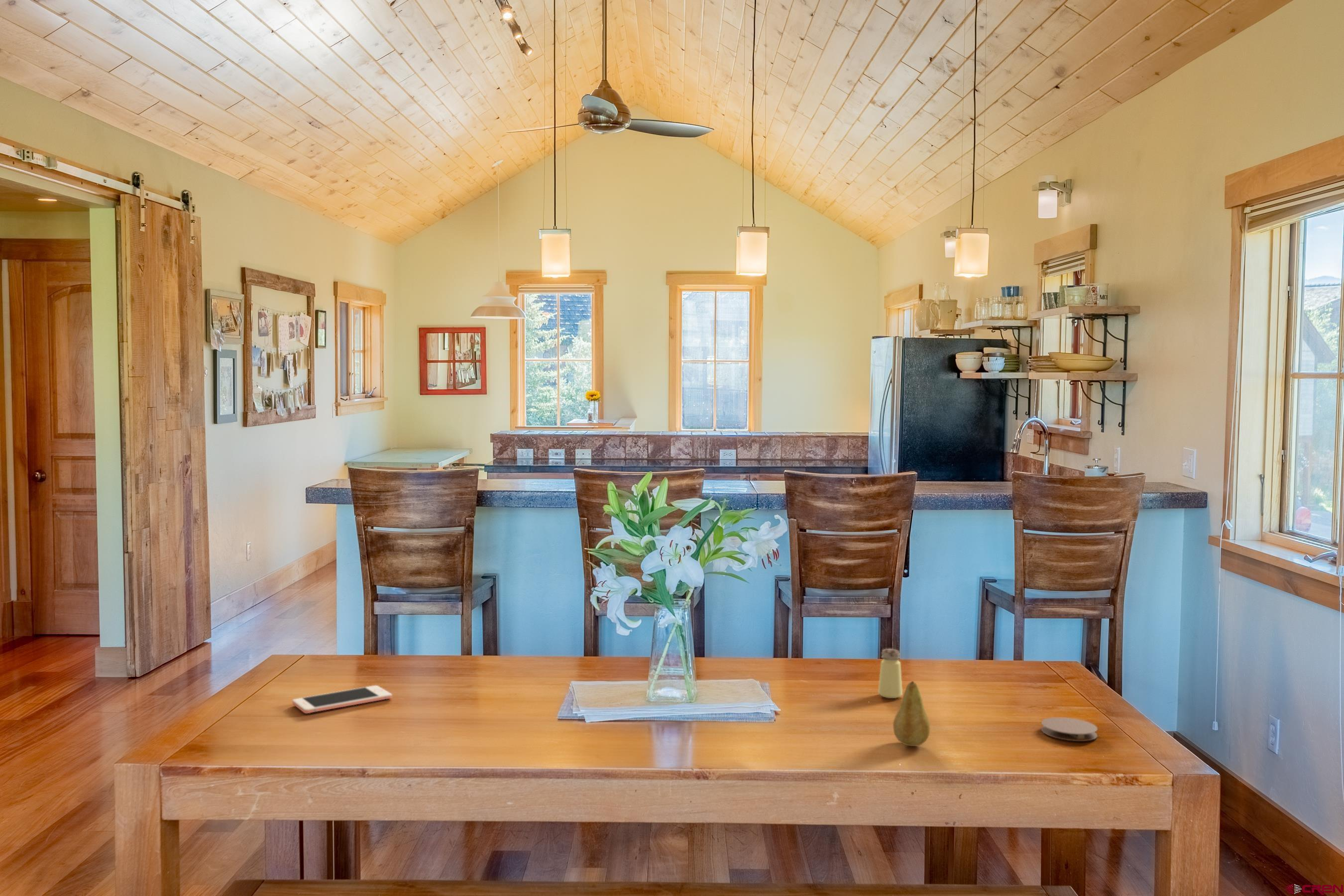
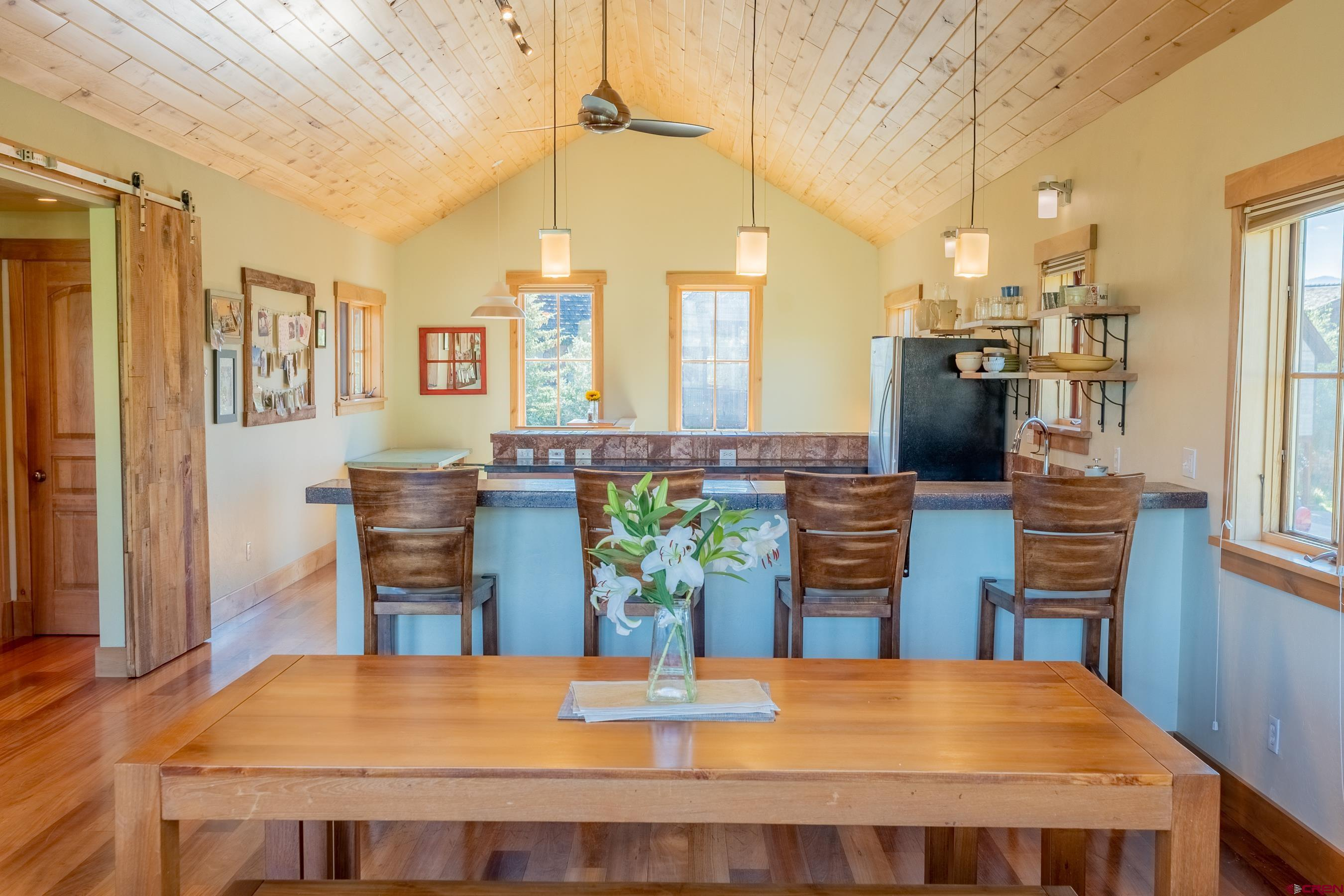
- coaster [1041,717,1098,742]
- saltshaker [878,648,903,699]
- cell phone [292,685,392,714]
- fruit [893,680,931,747]
